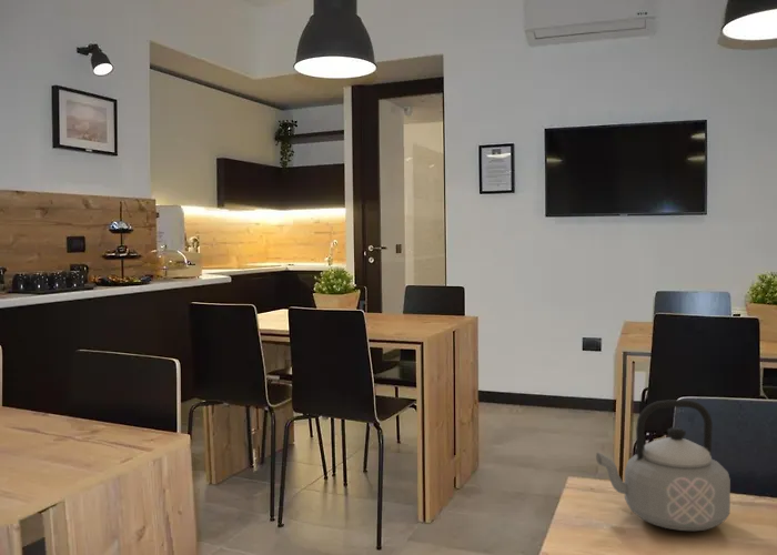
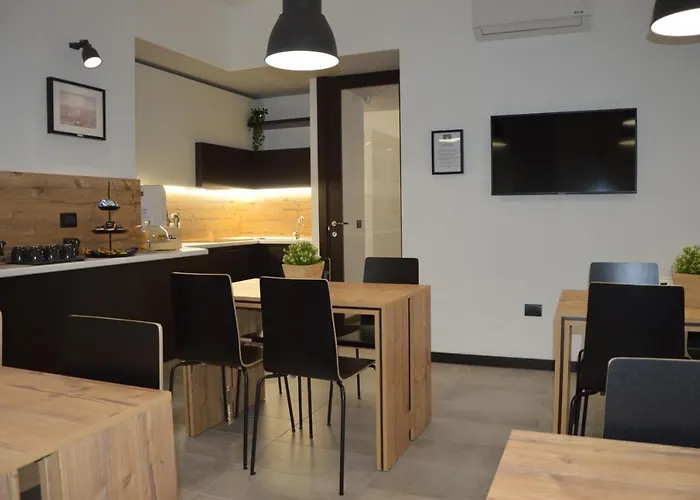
- teapot [595,398,731,532]
